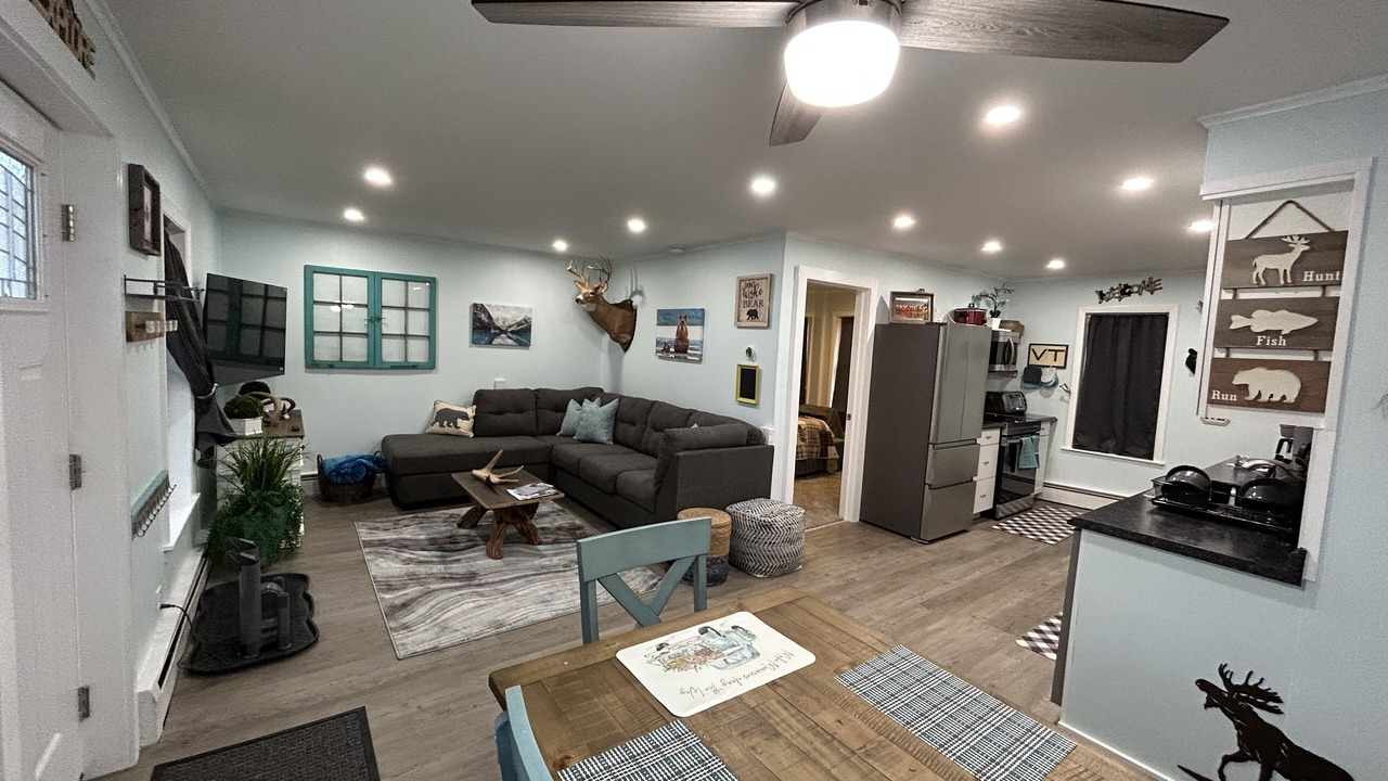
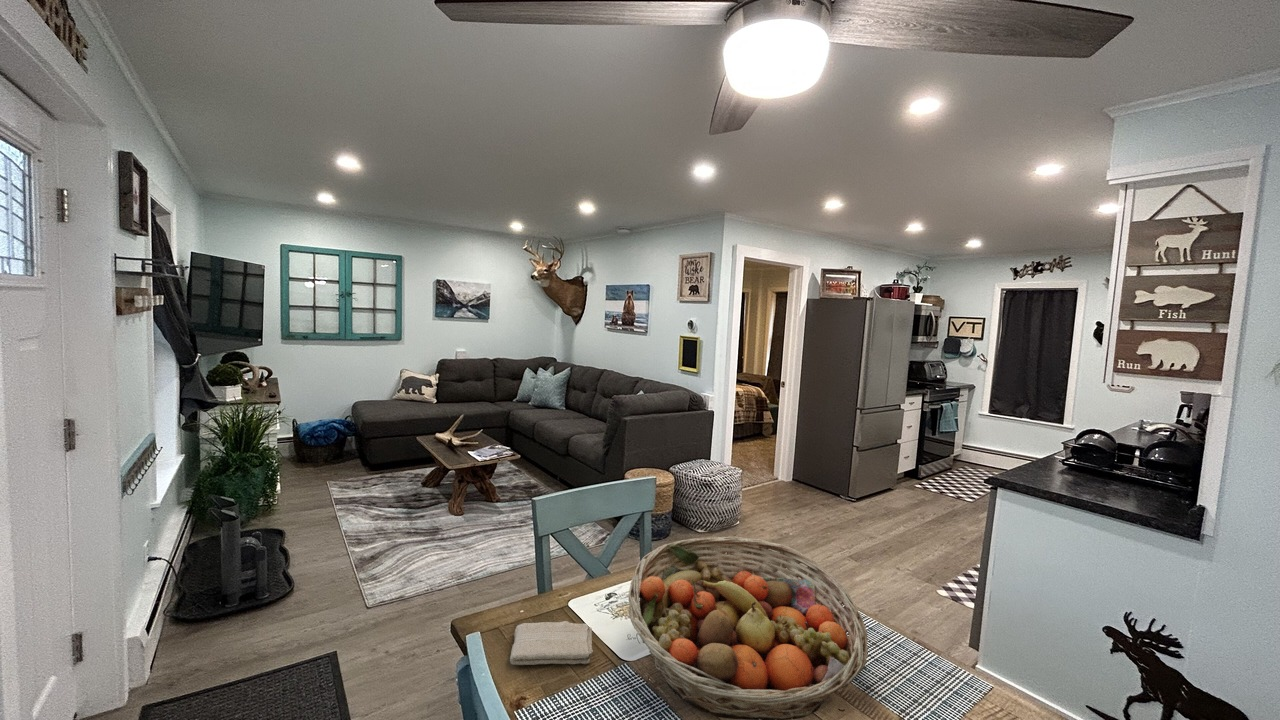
+ washcloth [509,620,594,666]
+ fruit basket [628,536,869,720]
